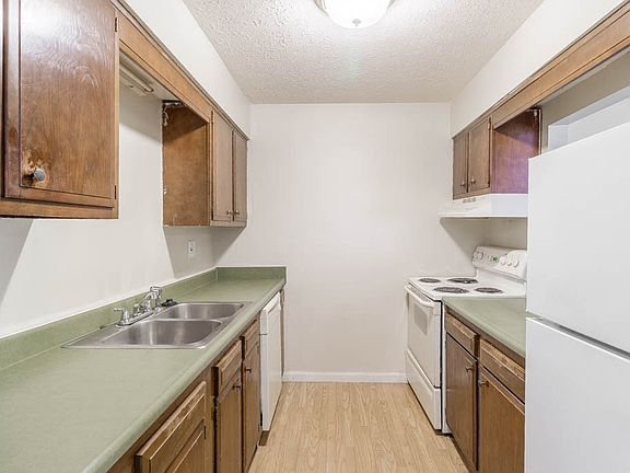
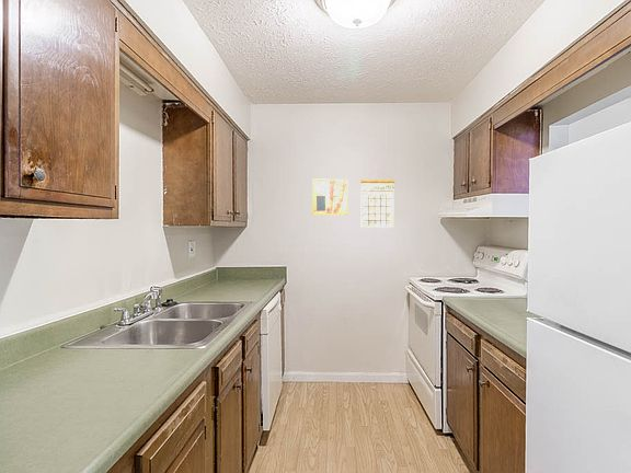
+ calendar [360,170,395,229]
+ wall art [311,177,349,216]
